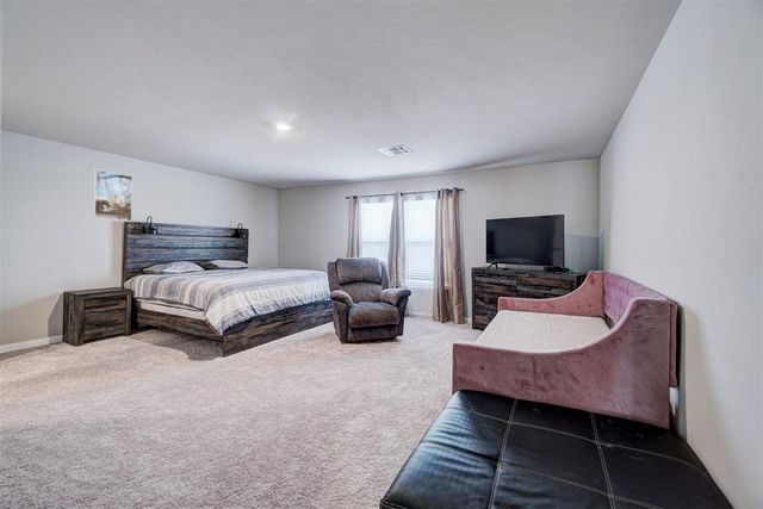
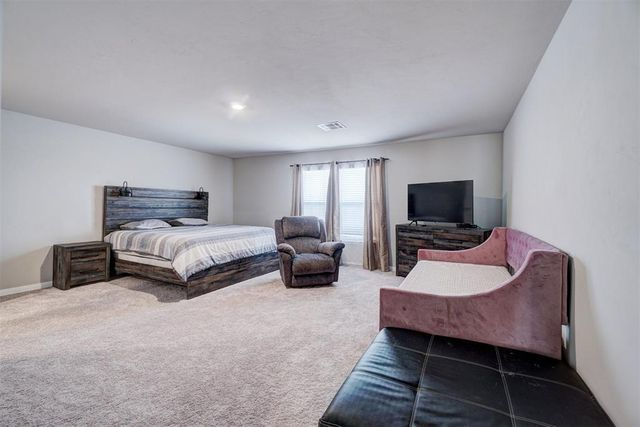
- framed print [93,168,134,223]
